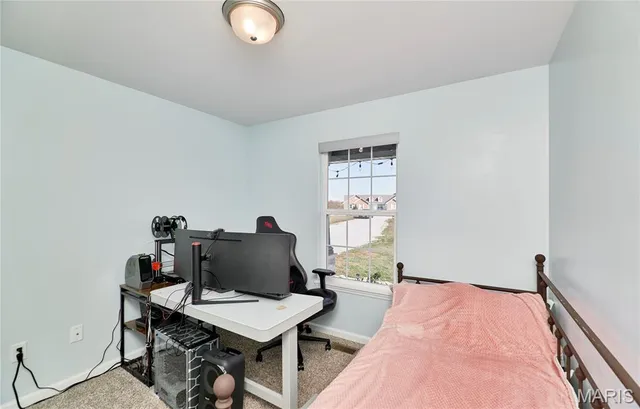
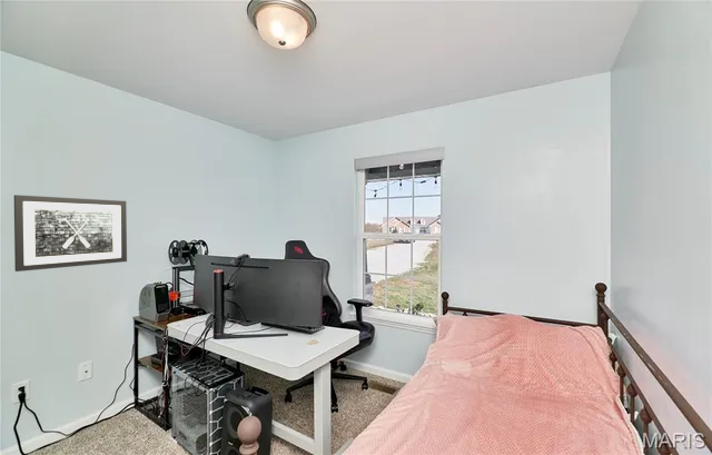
+ wall art [13,194,128,273]
